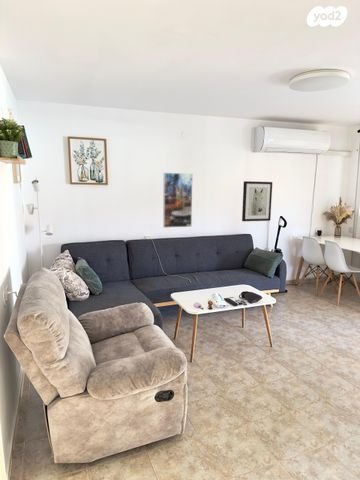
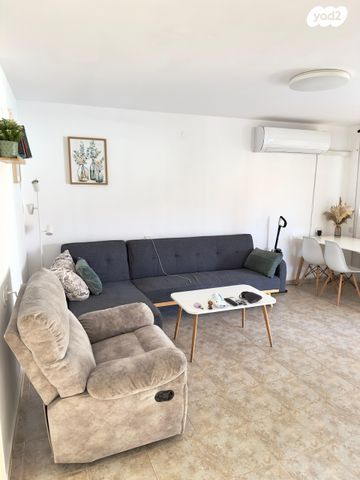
- wall art [241,180,273,222]
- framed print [162,172,194,229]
